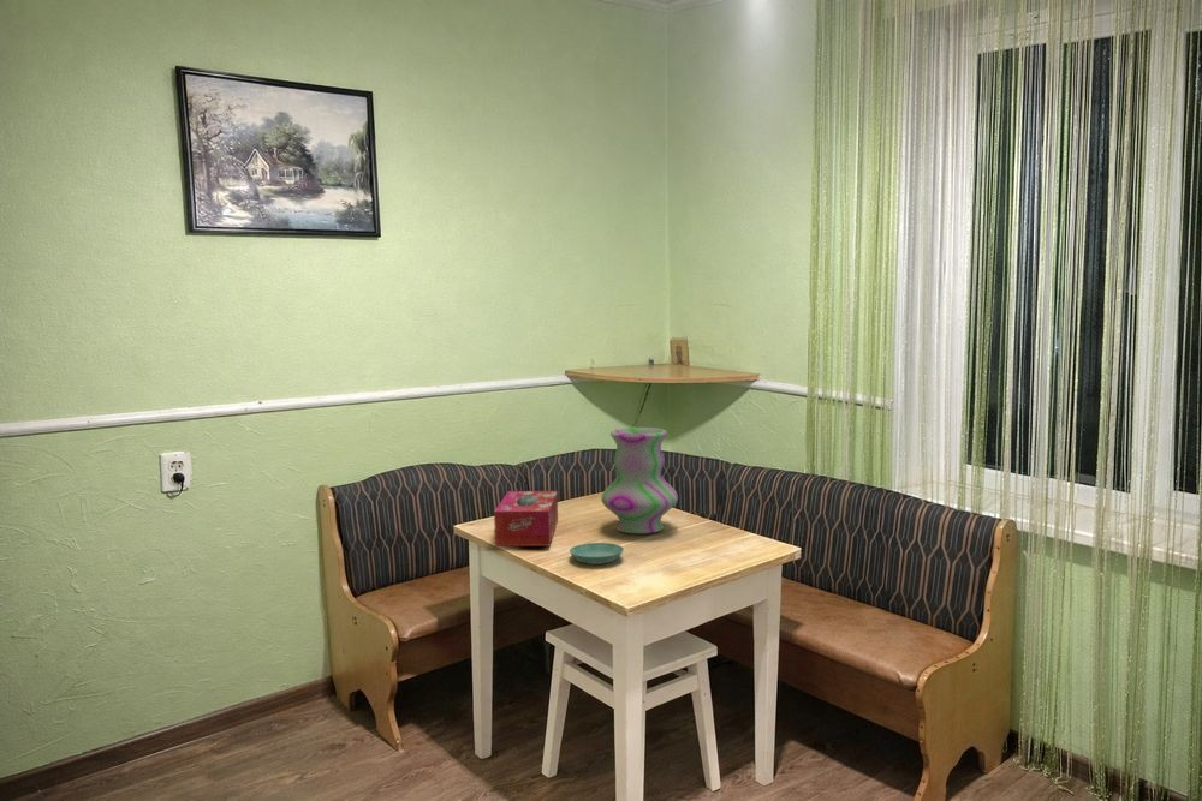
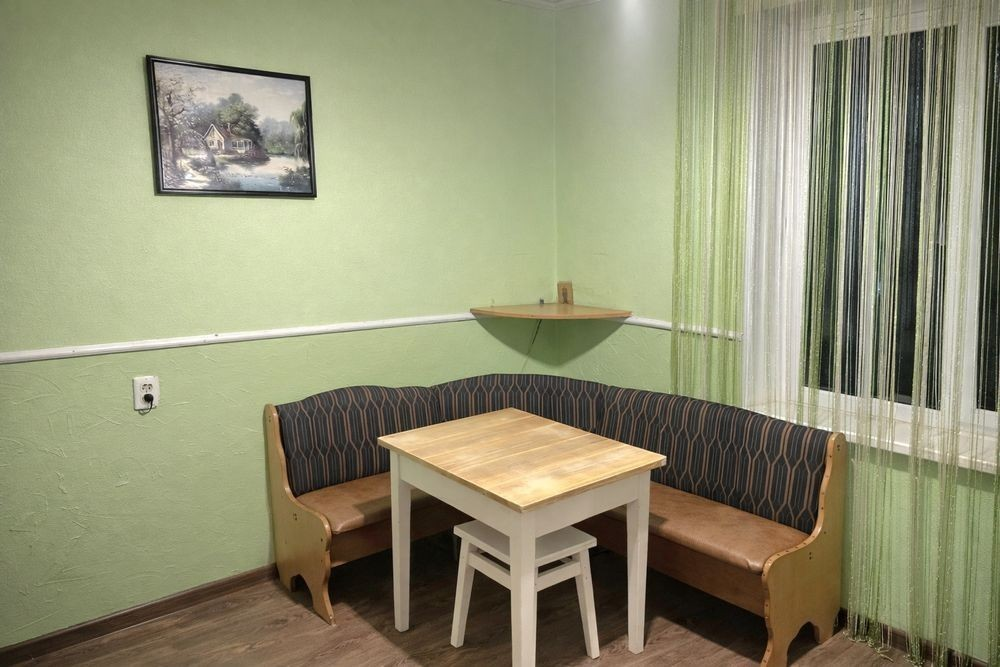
- tissue box [493,490,559,548]
- vase [600,426,679,534]
- saucer [569,542,625,566]
